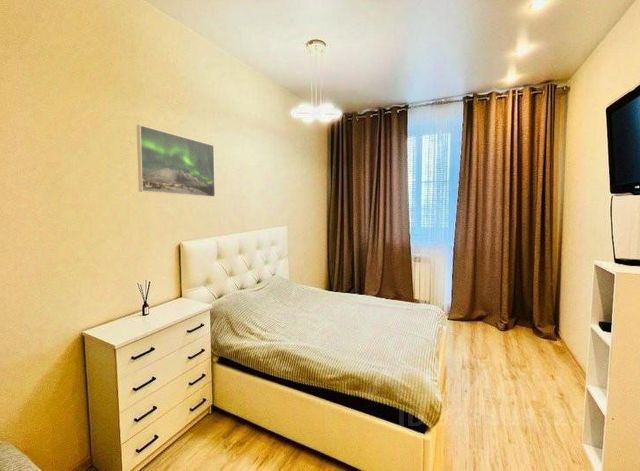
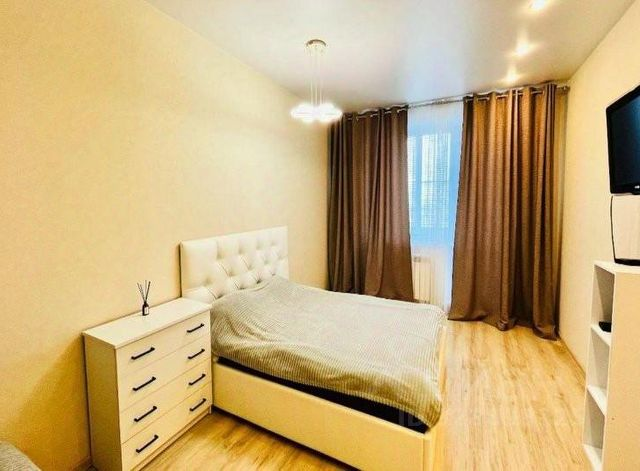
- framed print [136,124,216,198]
